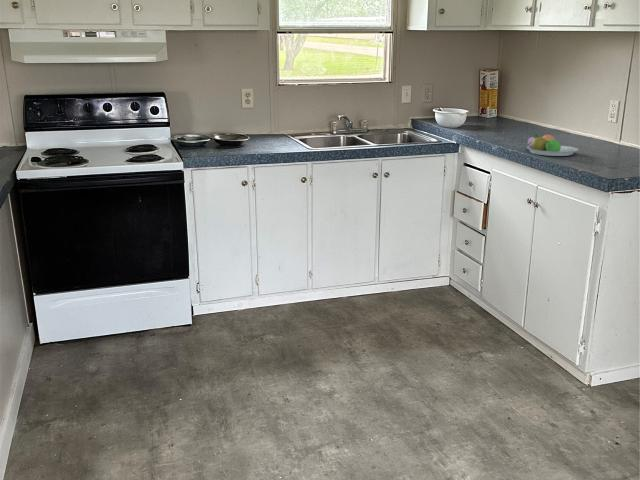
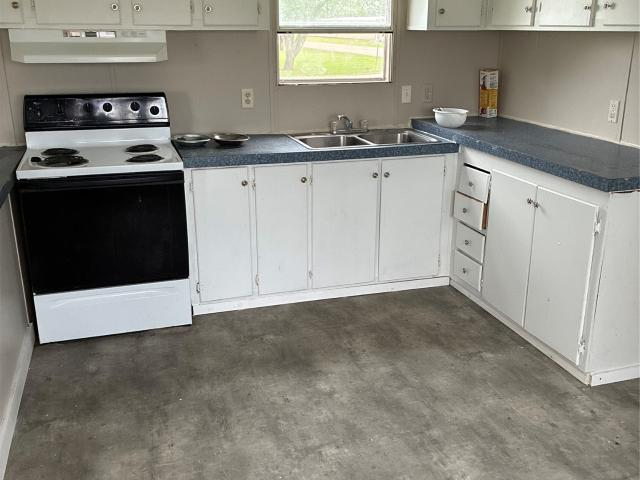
- fruit bowl [526,133,579,157]
